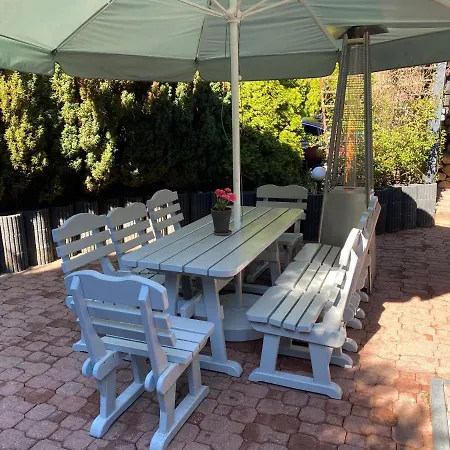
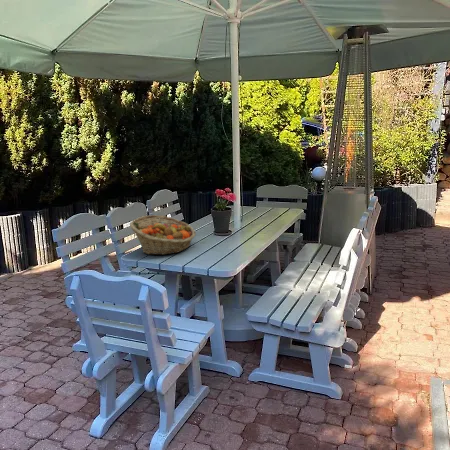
+ fruit basket [129,214,197,256]
